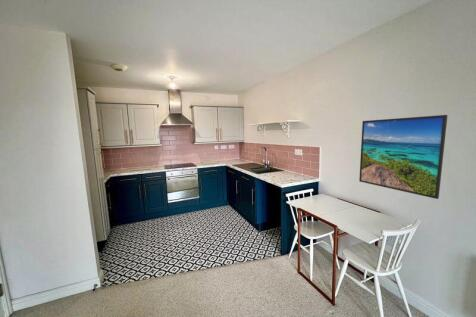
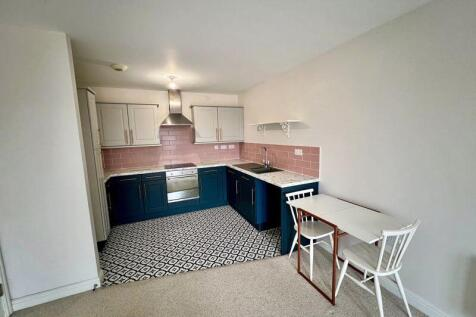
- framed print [358,114,449,200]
